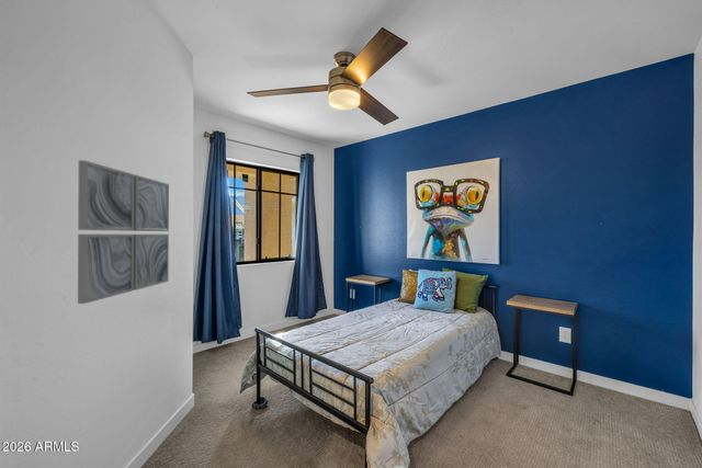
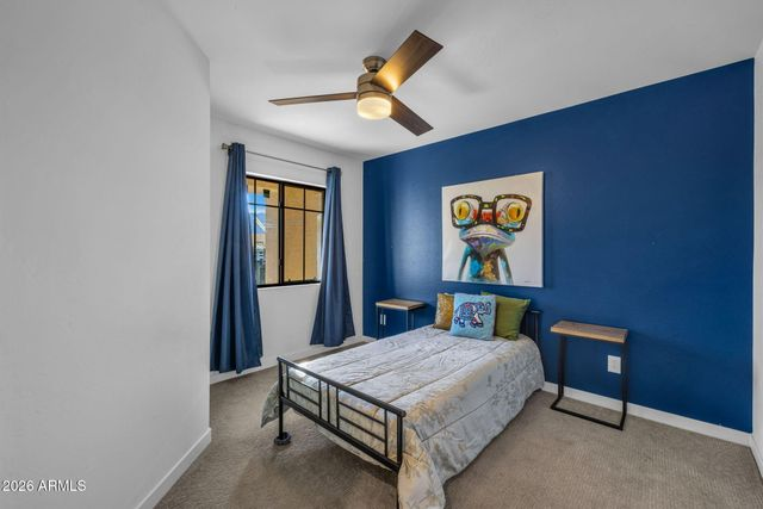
- wall art [77,159,170,305]
